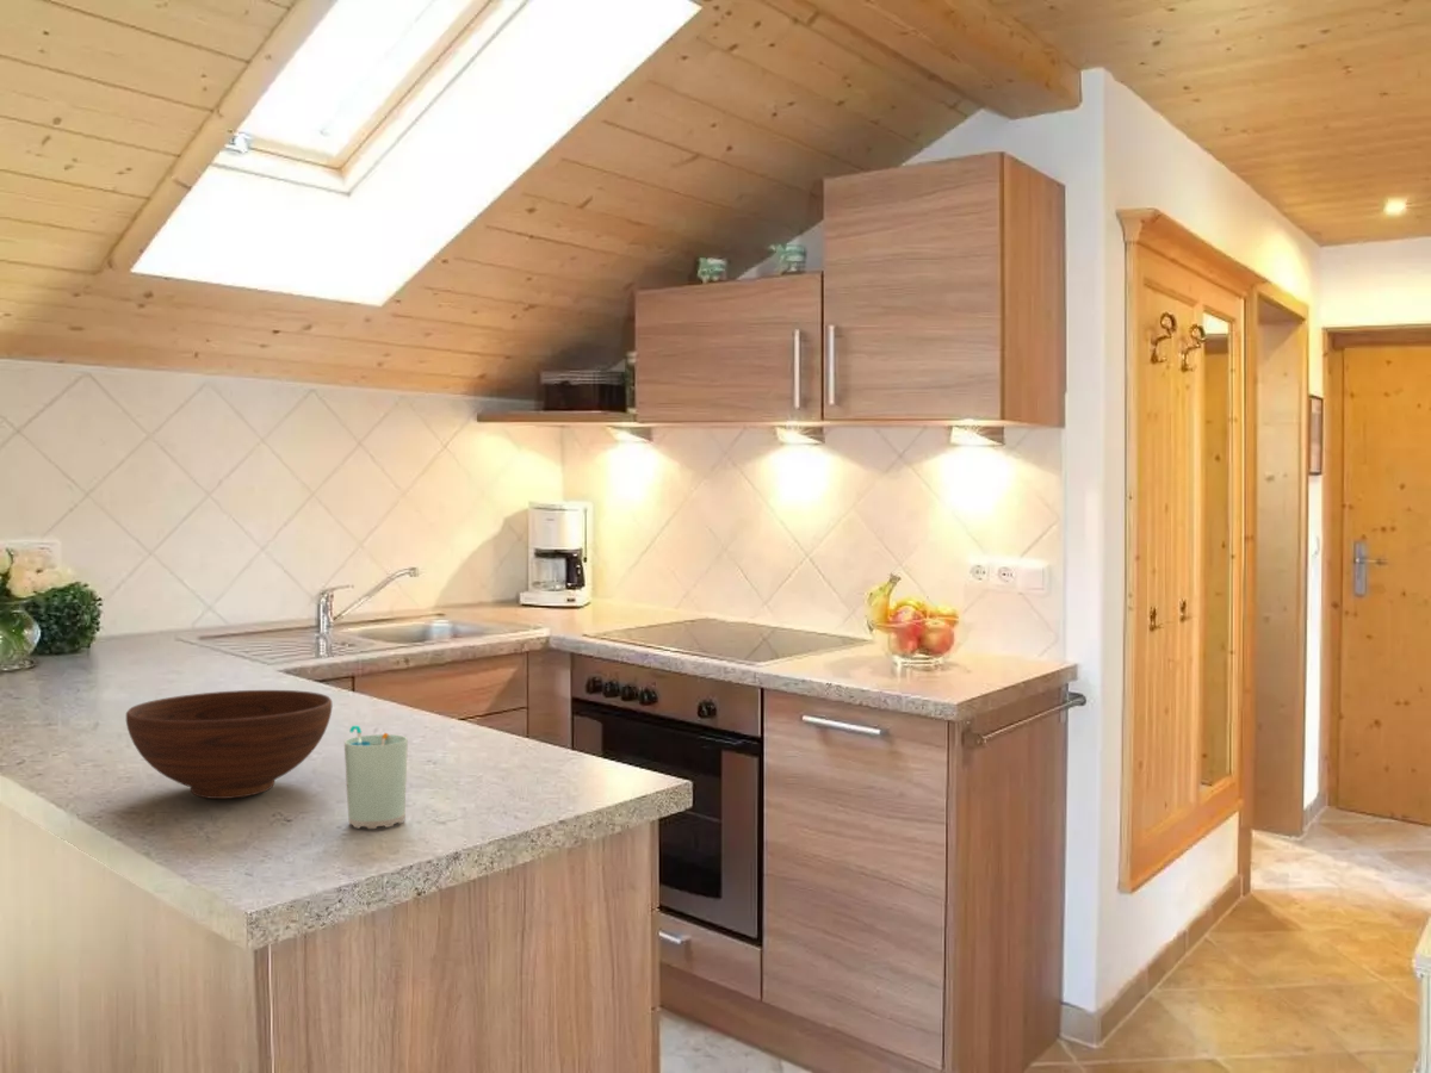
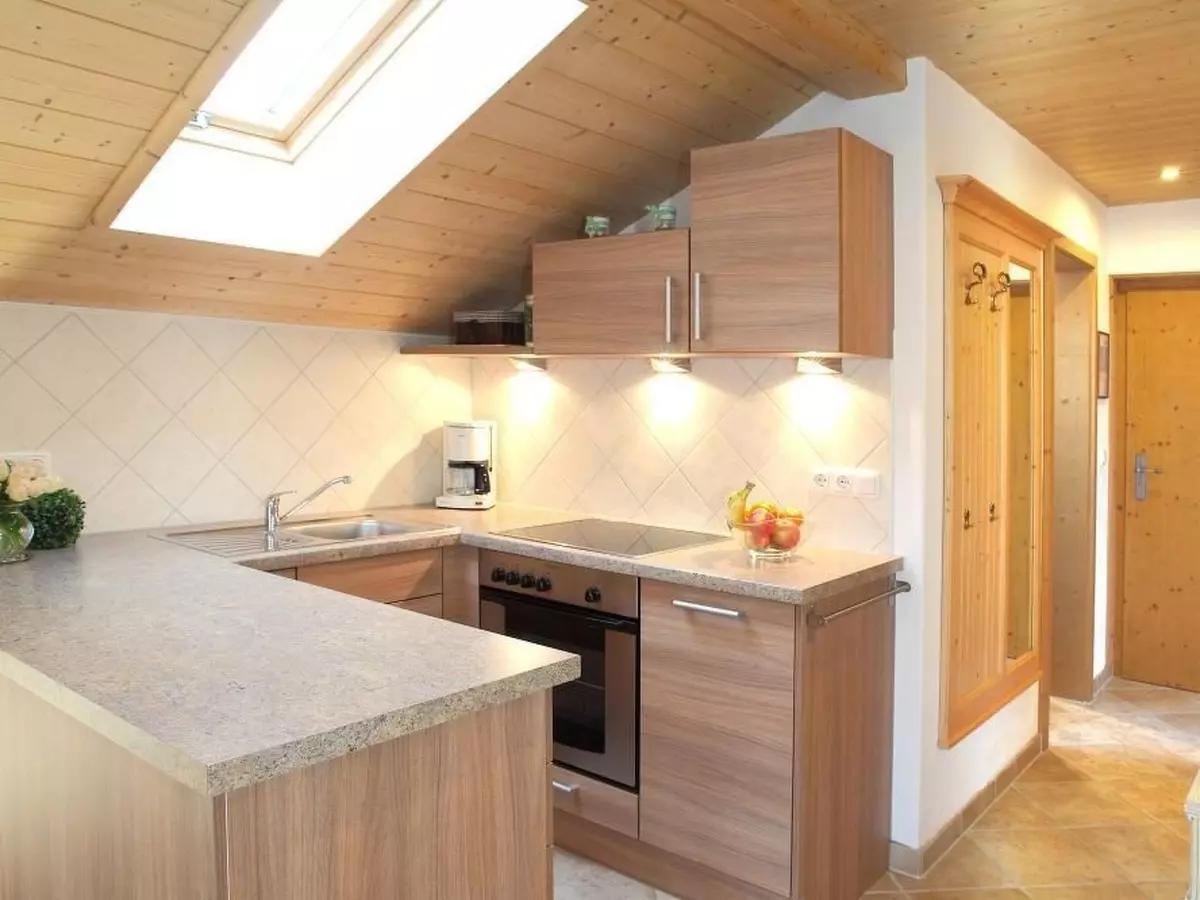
- cup [343,725,409,830]
- bowl [125,689,333,800]
